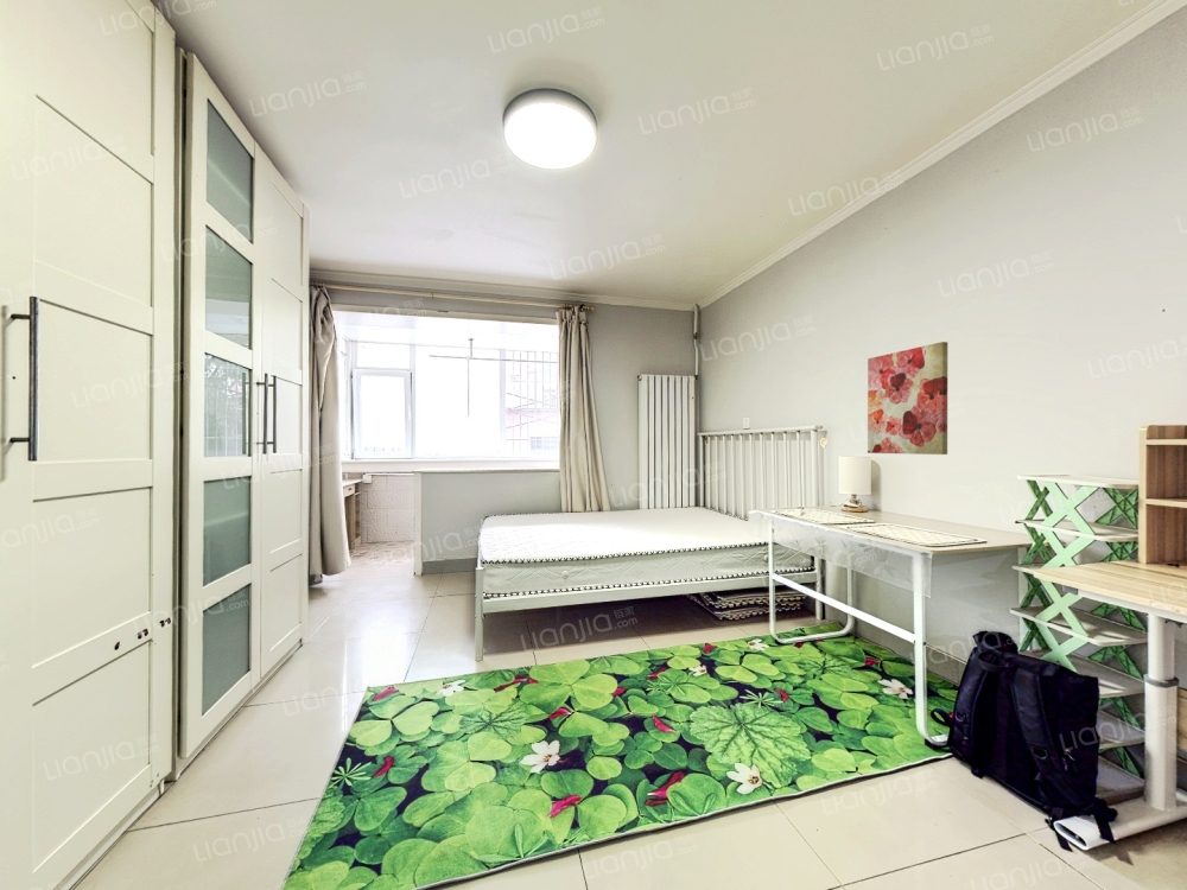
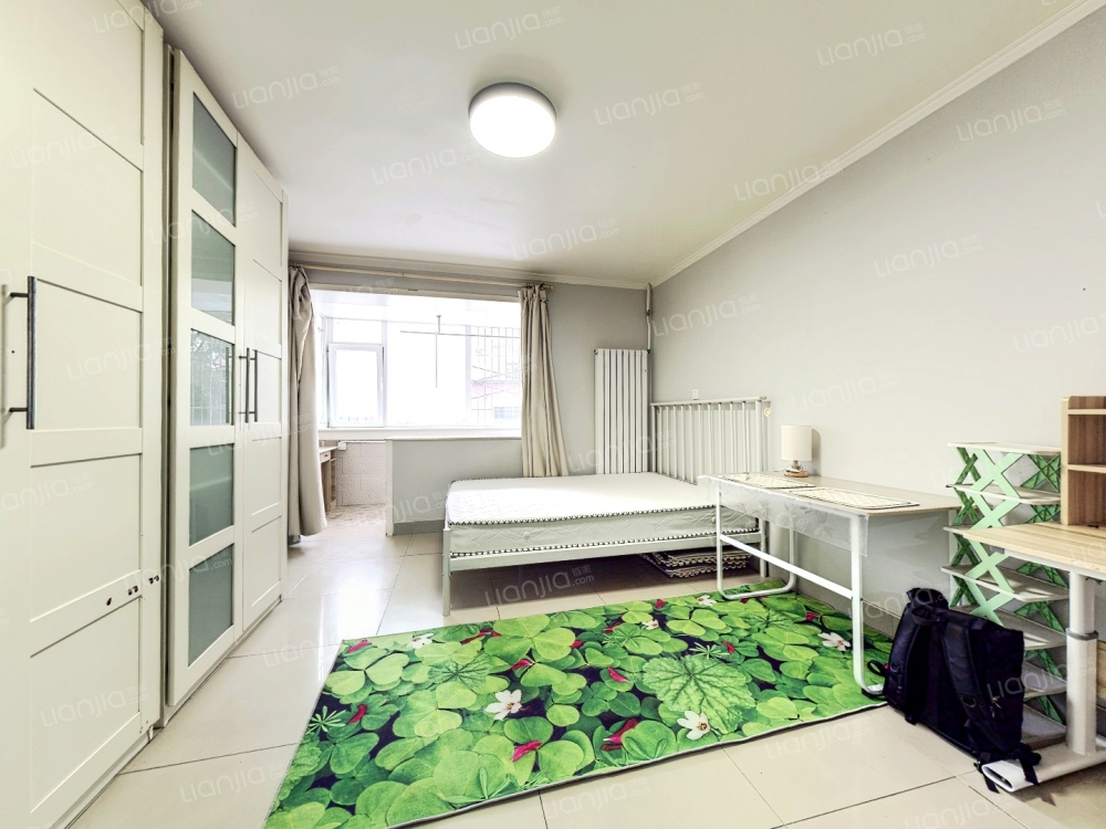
- wall art [867,341,948,456]
